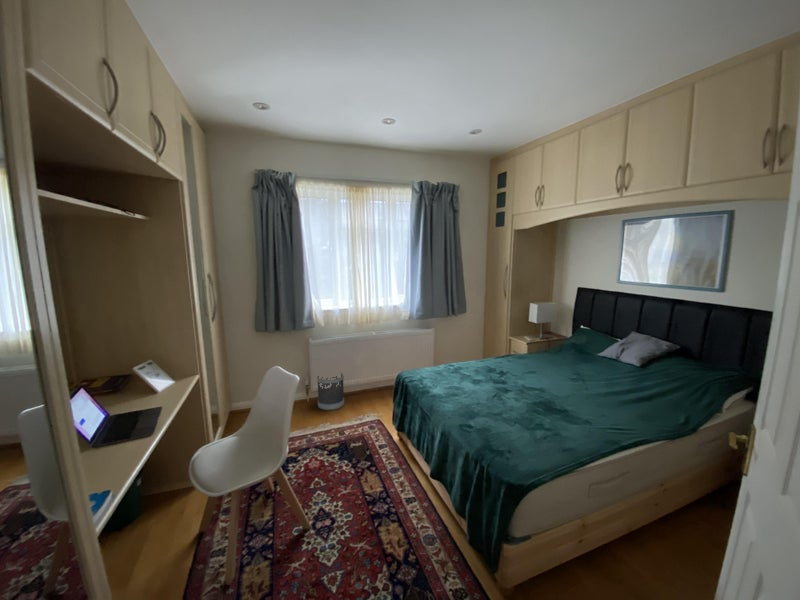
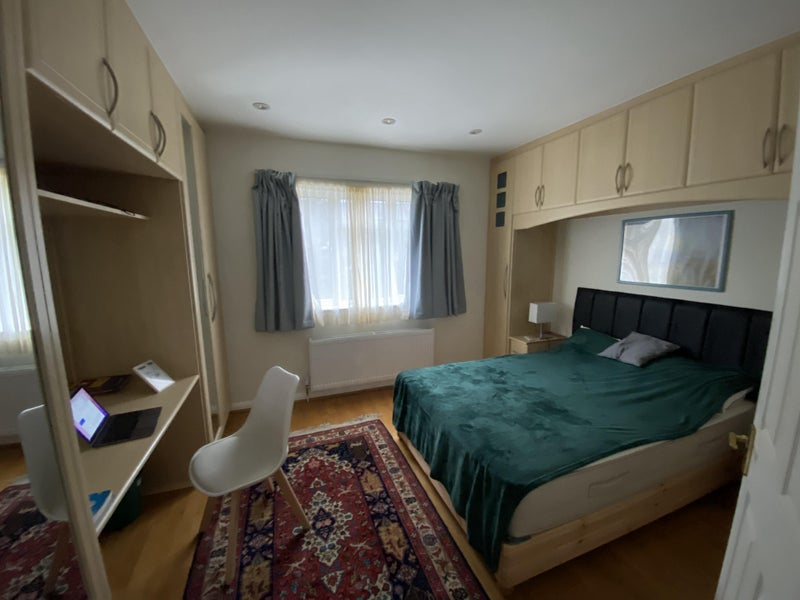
- wastebasket [316,372,345,412]
